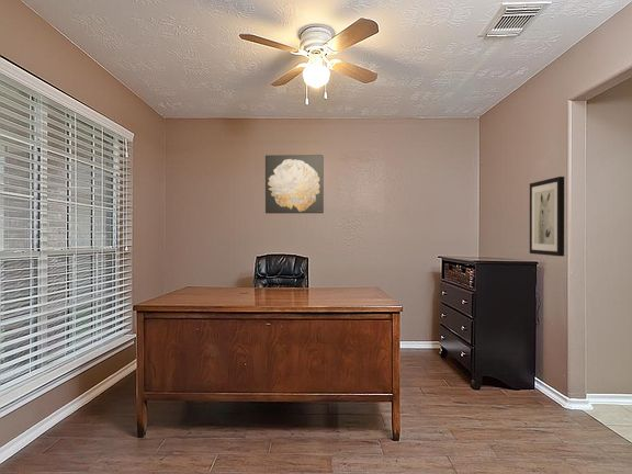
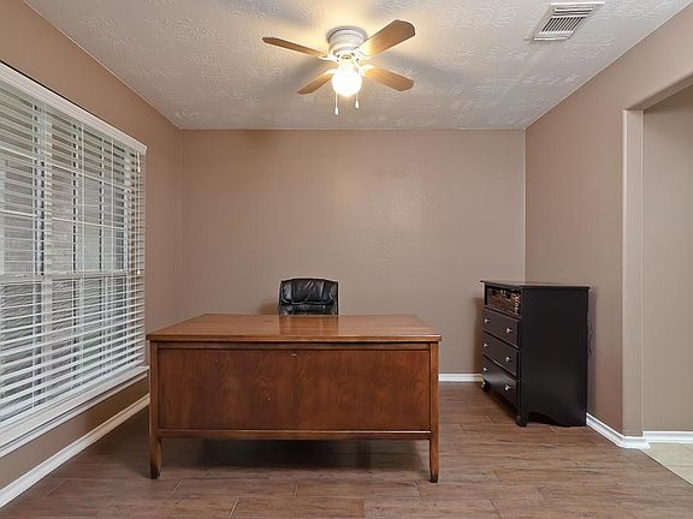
- wall art [529,176,565,257]
- wall art [264,154,325,214]
